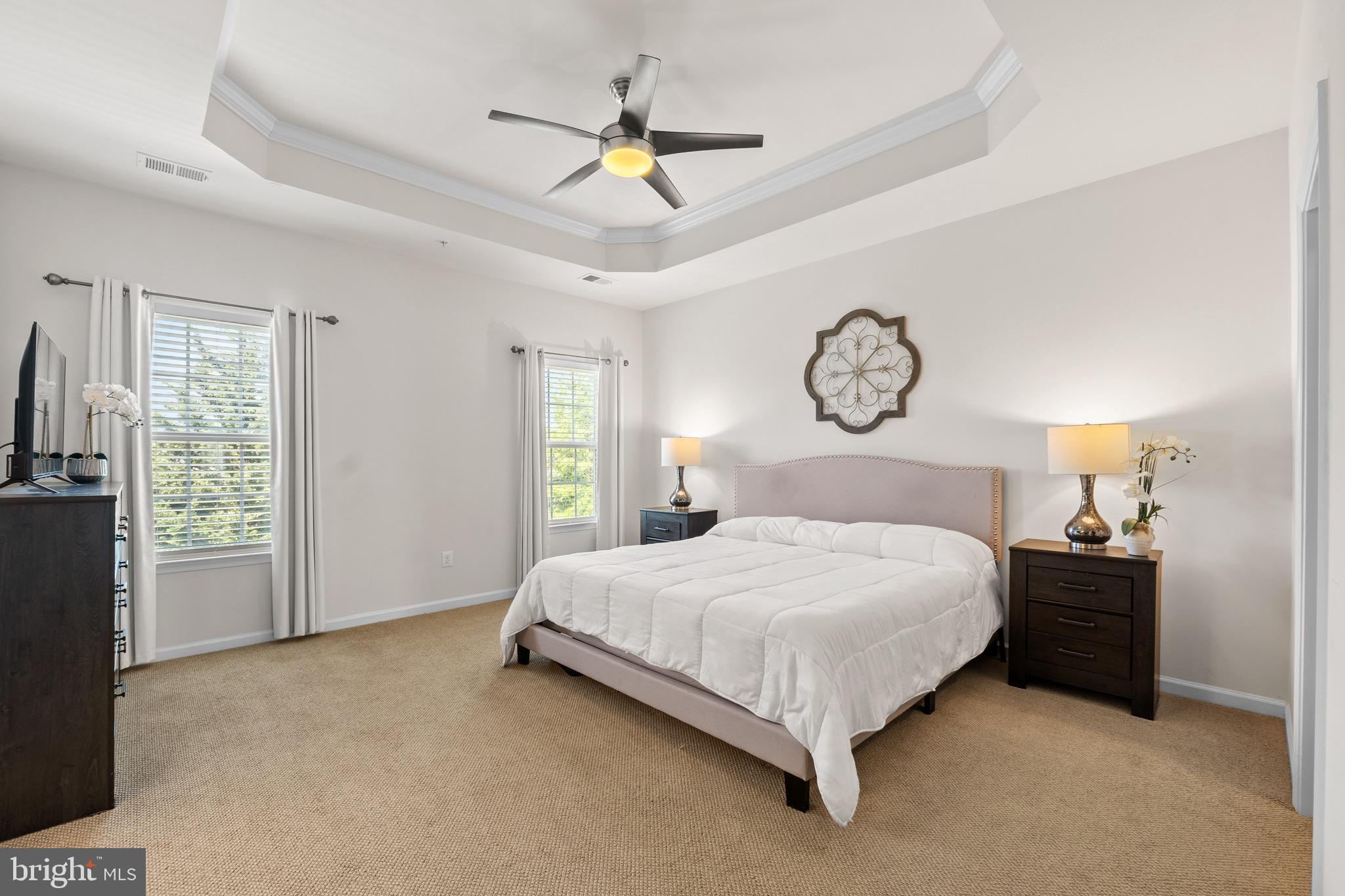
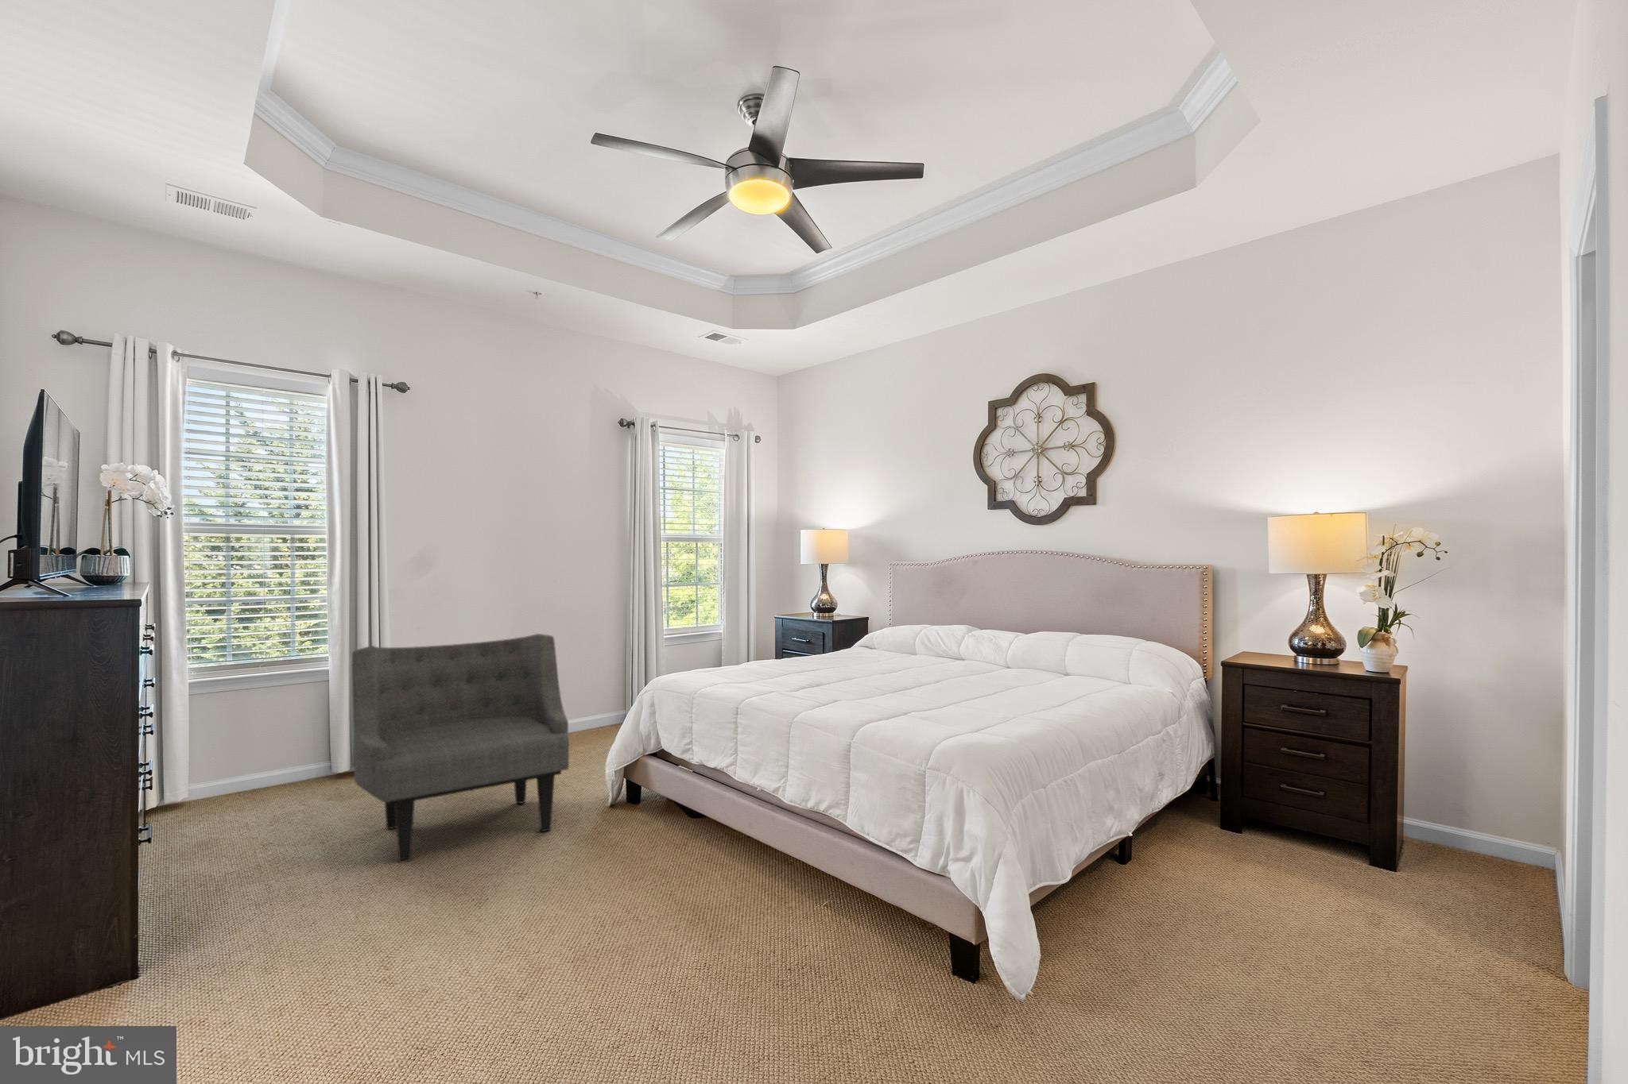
+ armchair [351,633,570,864]
